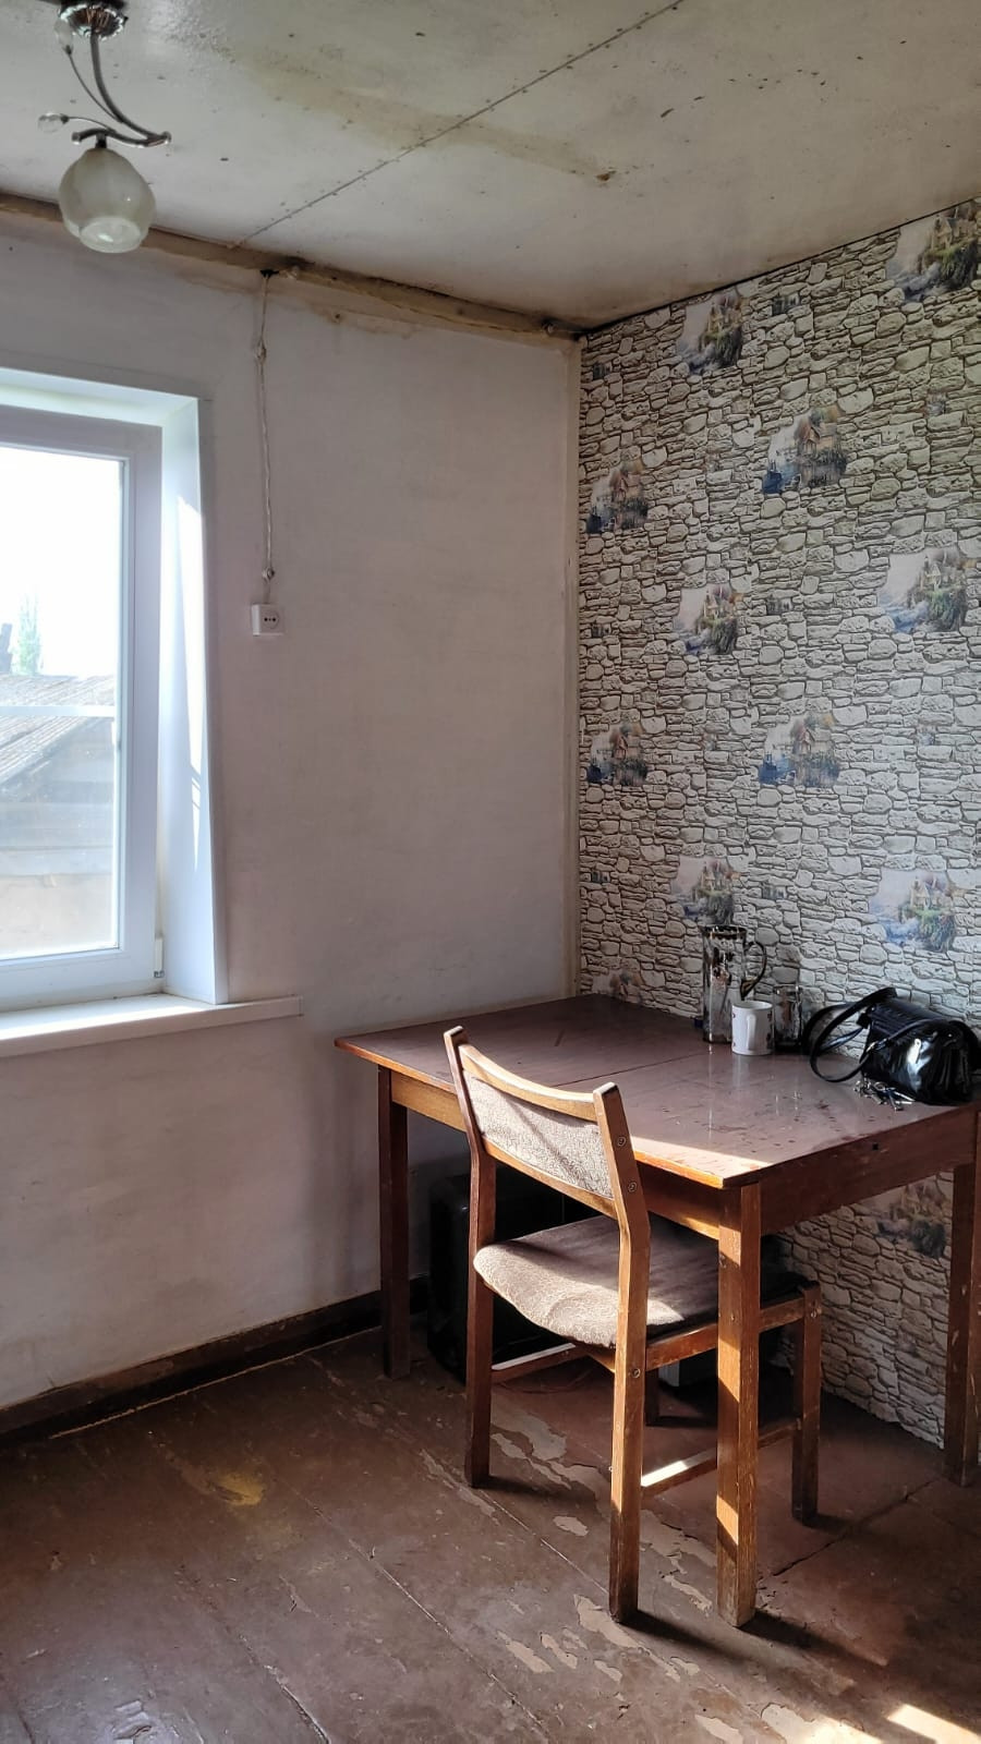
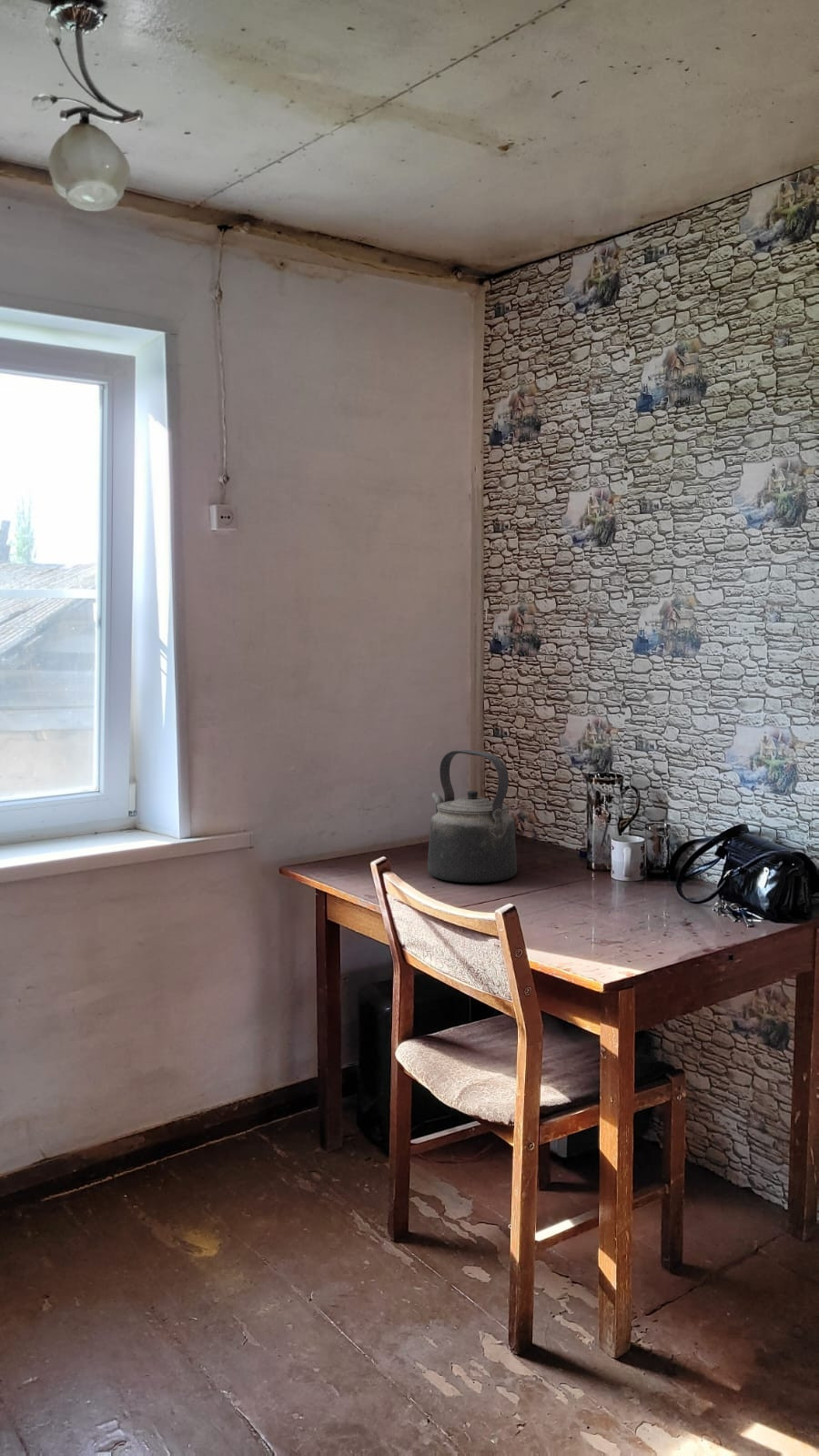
+ kettle [426,749,518,884]
